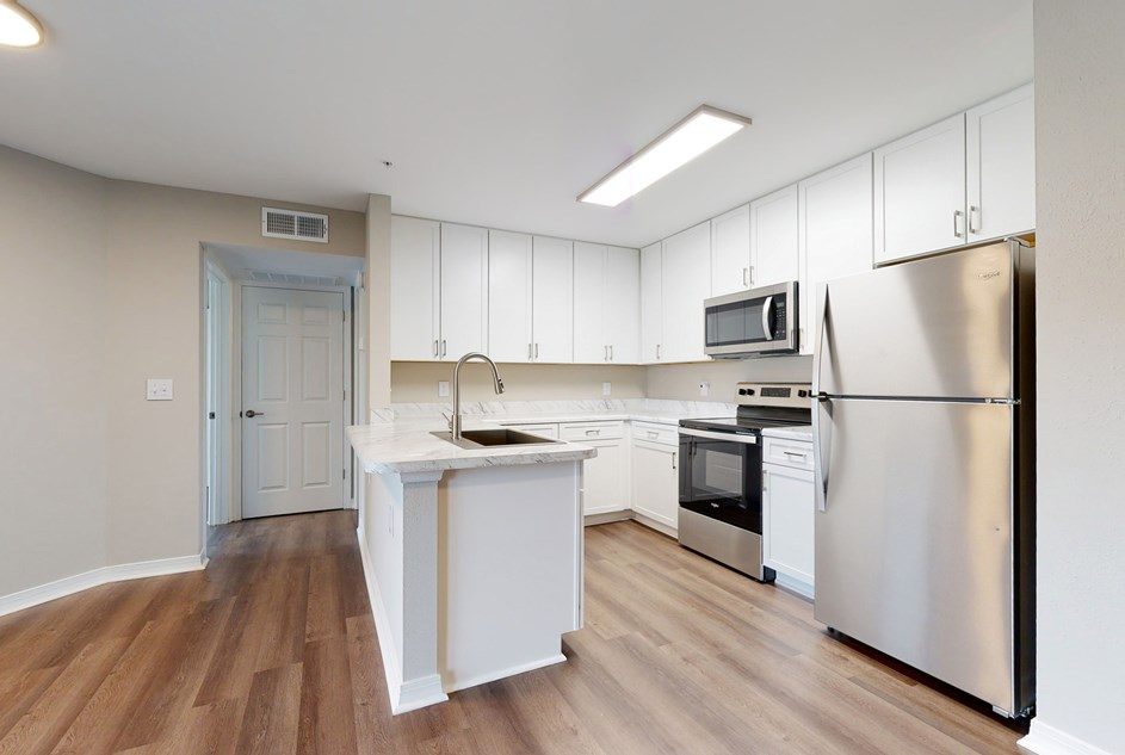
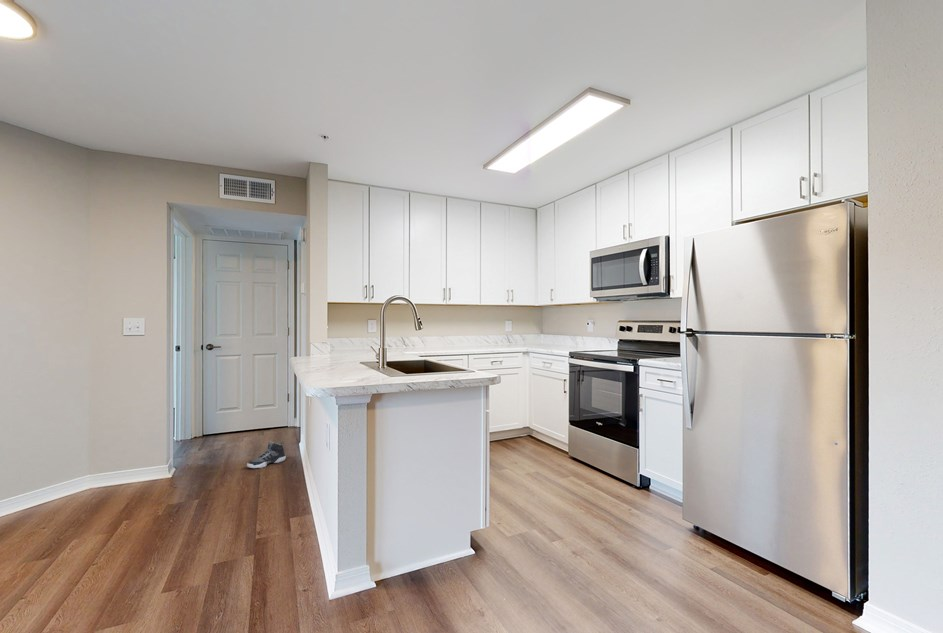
+ sneaker [246,440,287,469]
